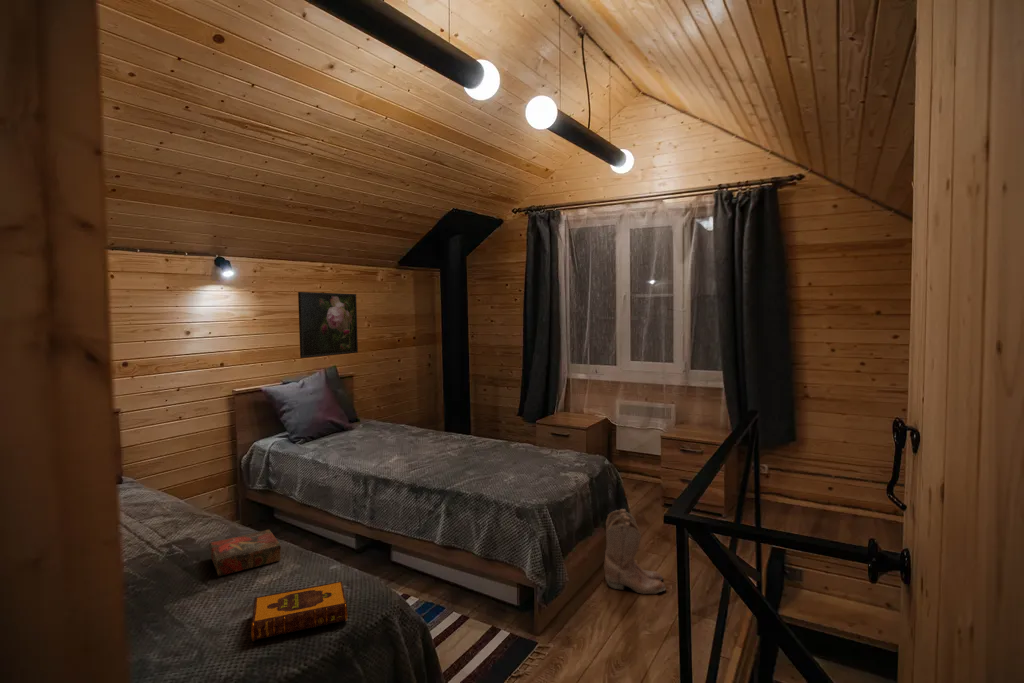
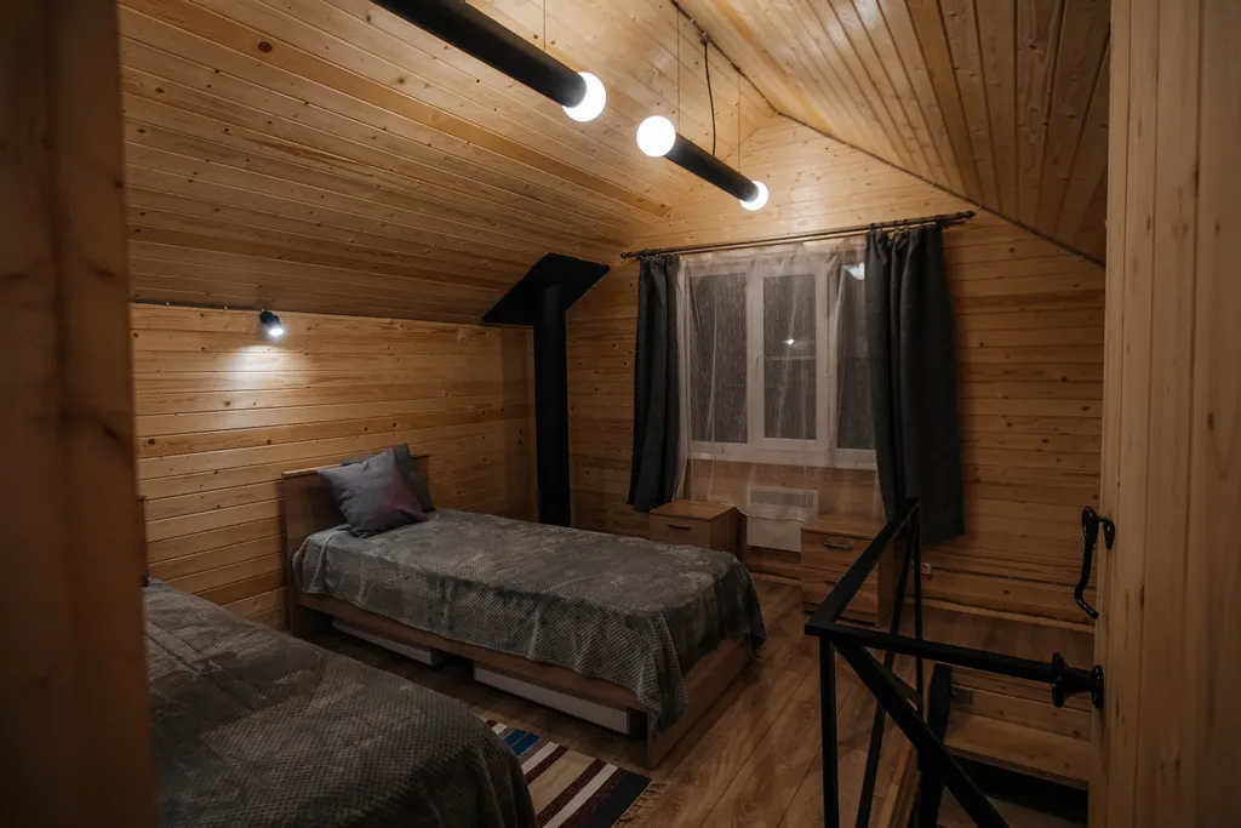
- boots [603,508,667,595]
- hardback book [250,580,349,642]
- book [209,529,282,577]
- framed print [297,291,359,359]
